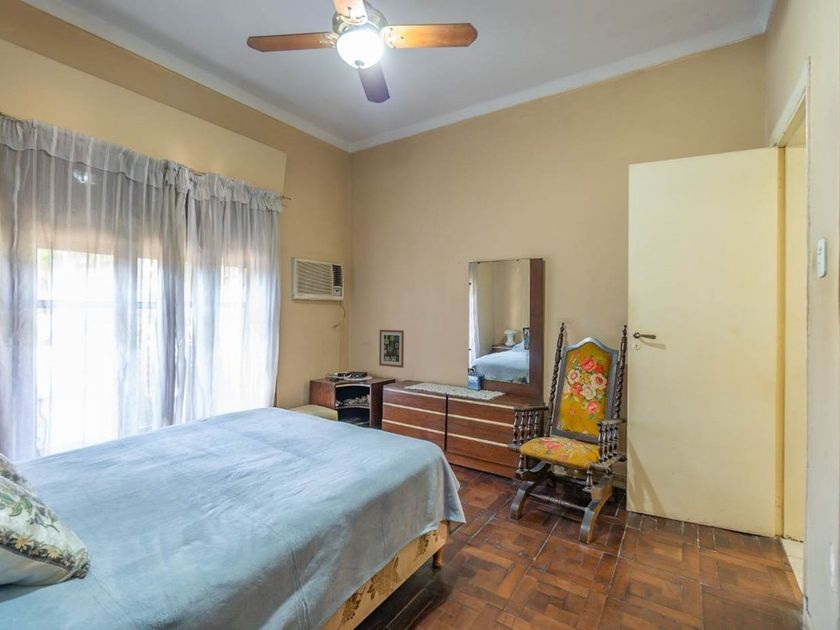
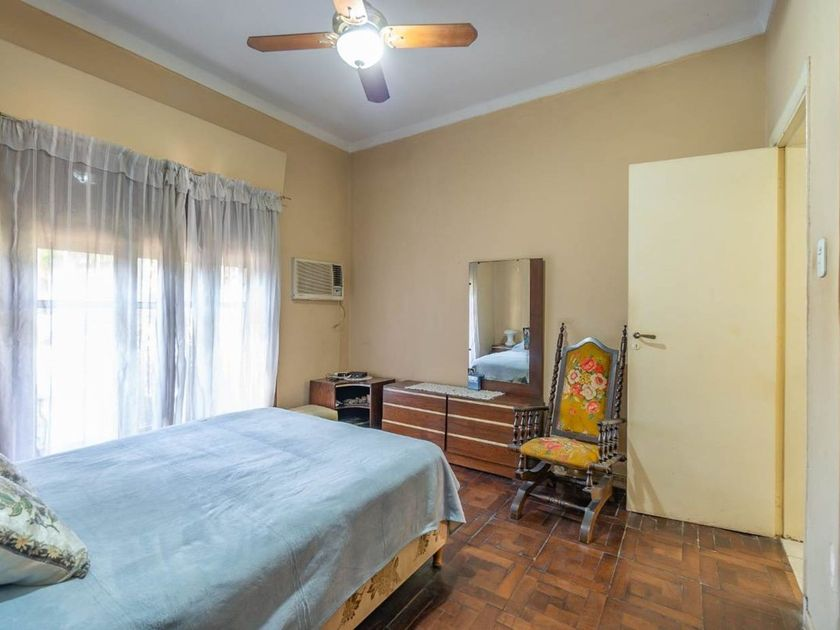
- wall art [378,329,405,369]
